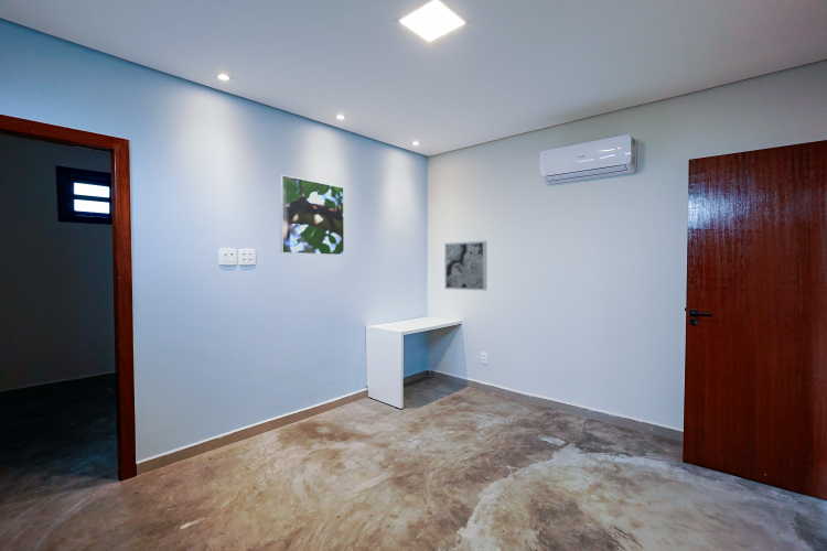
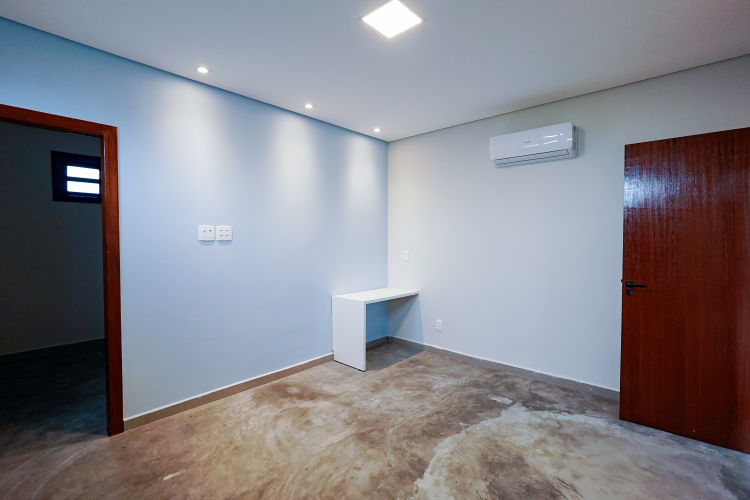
- wall art [443,240,487,292]
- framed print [279,174,345,257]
